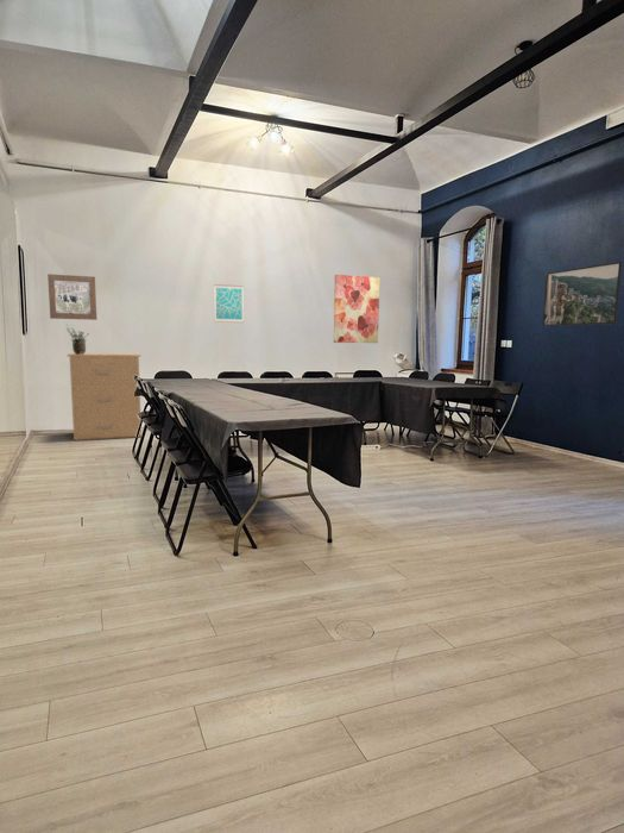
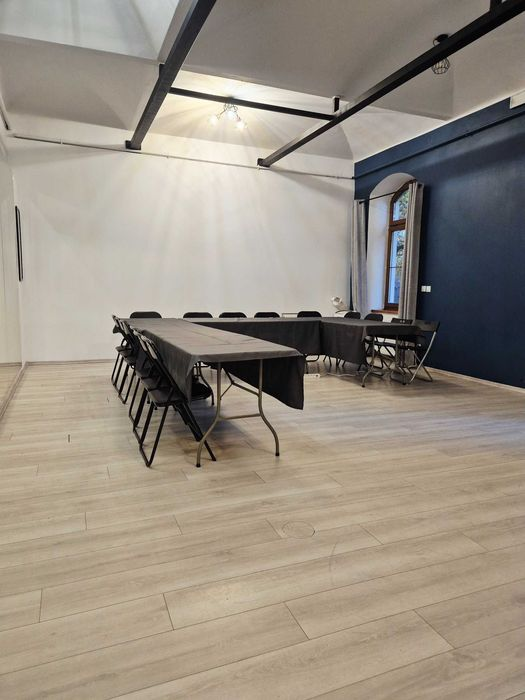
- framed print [541,261,623,327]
- wall art [213,283,245,324]
- filing cabinet [65,352,143,441]
- wall art [46,273,97,321]
- wall art [333,274,382,344]
- potted plant [64,322,90,355]
